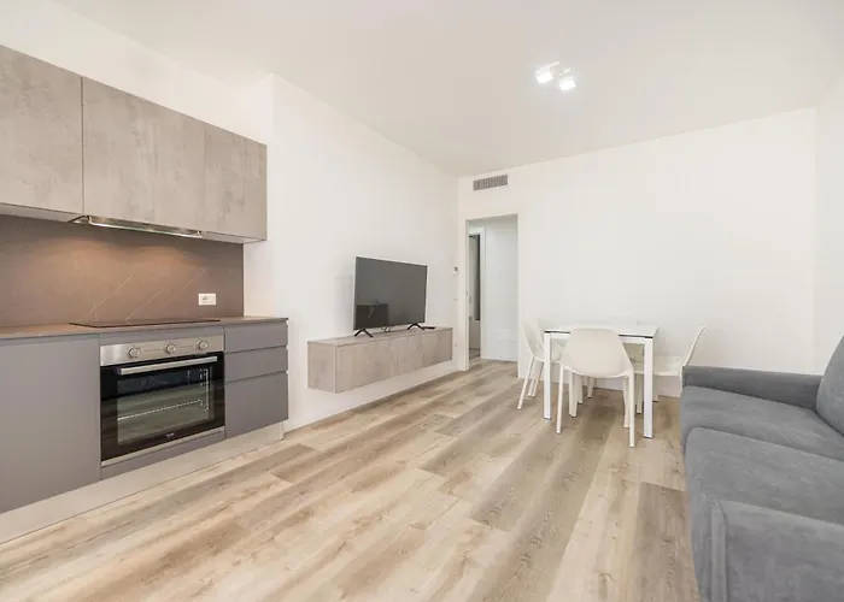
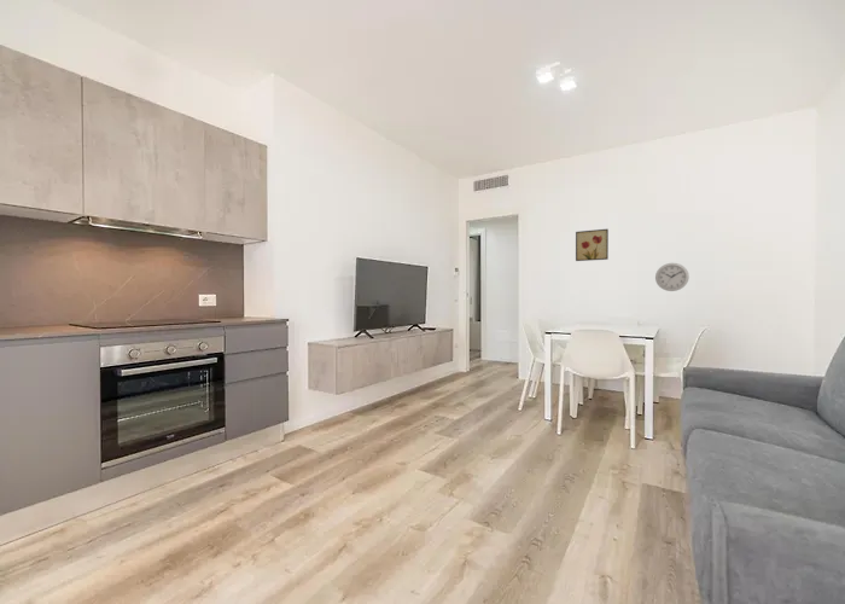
+ wall clock [654,262,690,292]
+ wall art [575,228,610,262]
